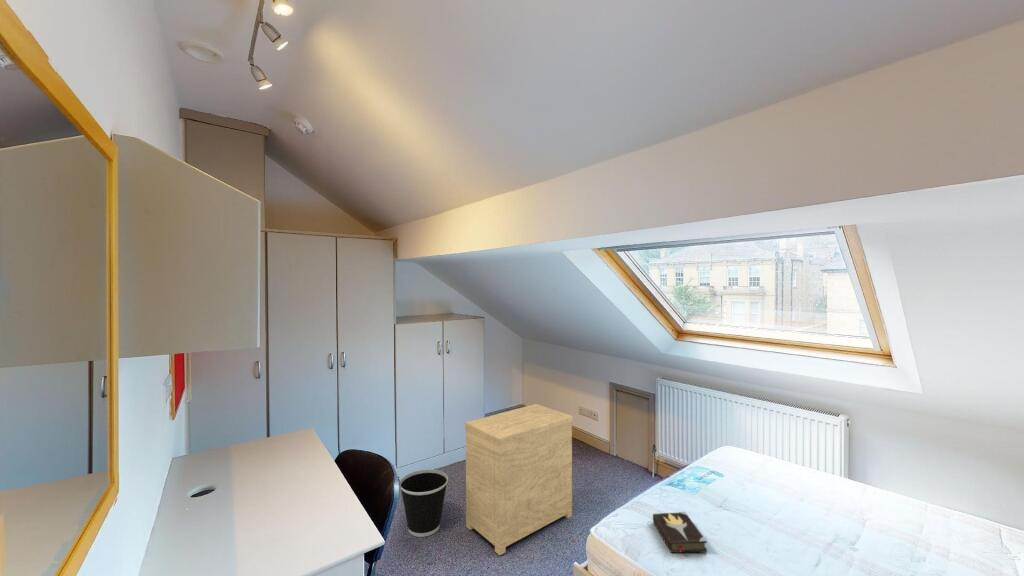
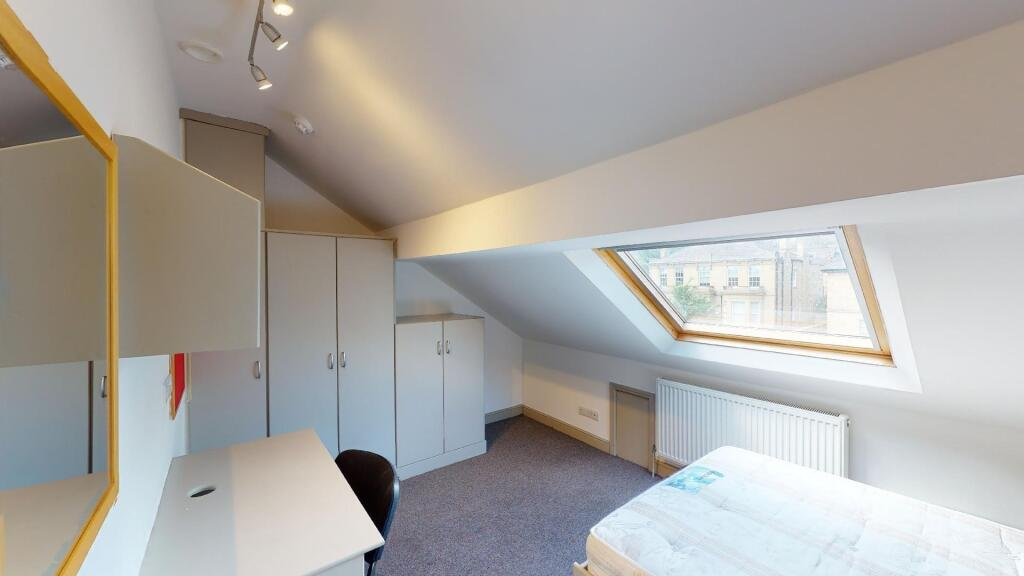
- hardback book [652,511,708,554]
- side table [464,403,574,556]
- wastebasket [399,469,449,538]
